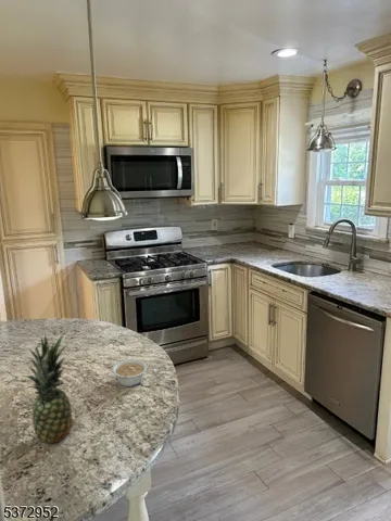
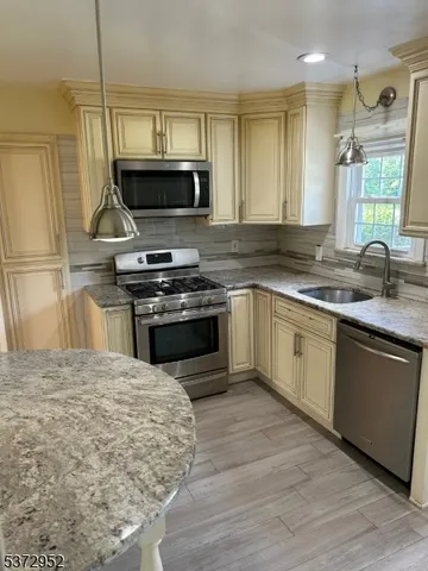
- fruit [21,333,74,445]
- legume [111,358,148,387]
